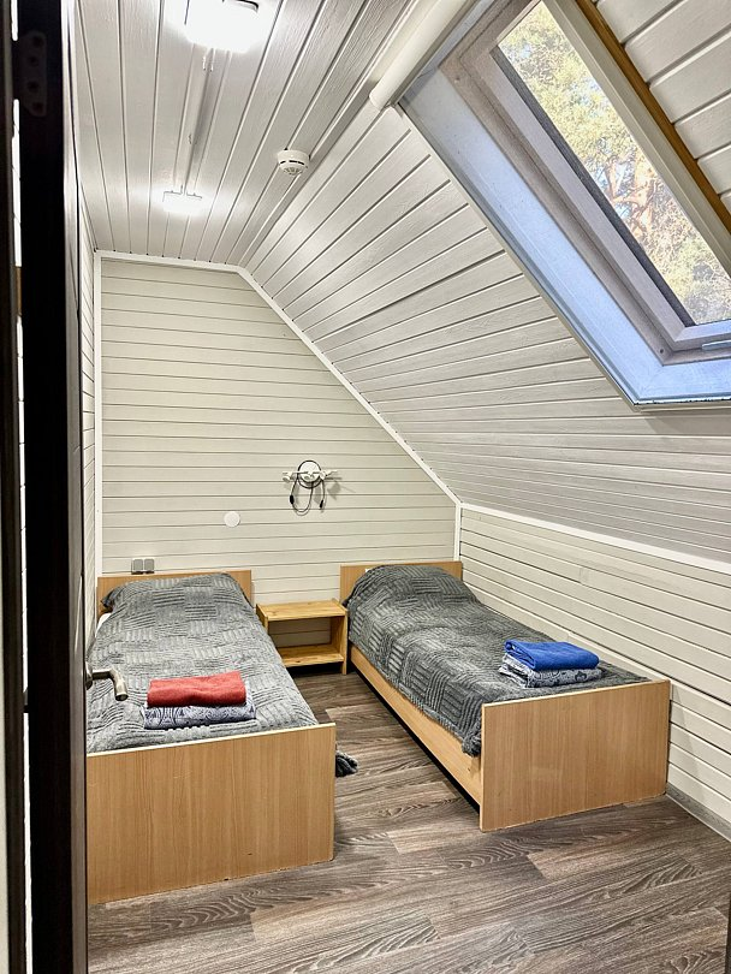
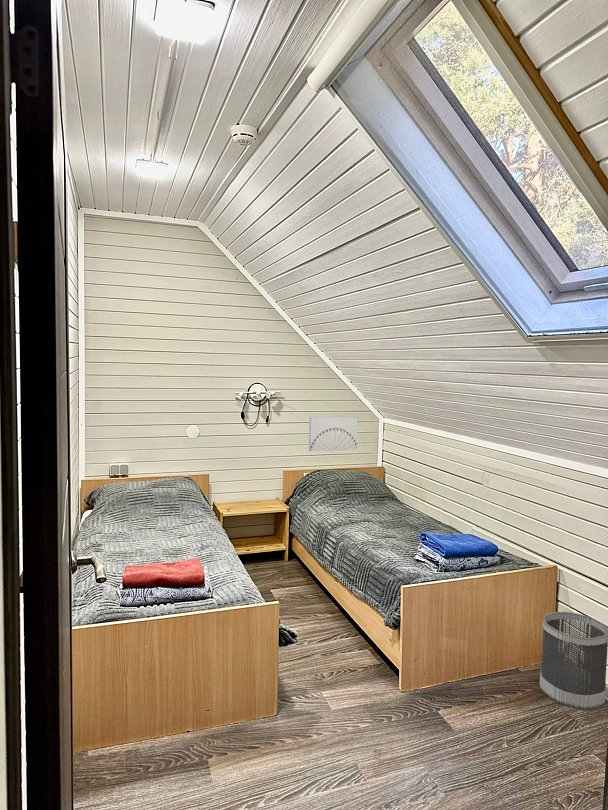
+ wall art [308,416,358,452]
+ wastebasket [539,611,608,710]
